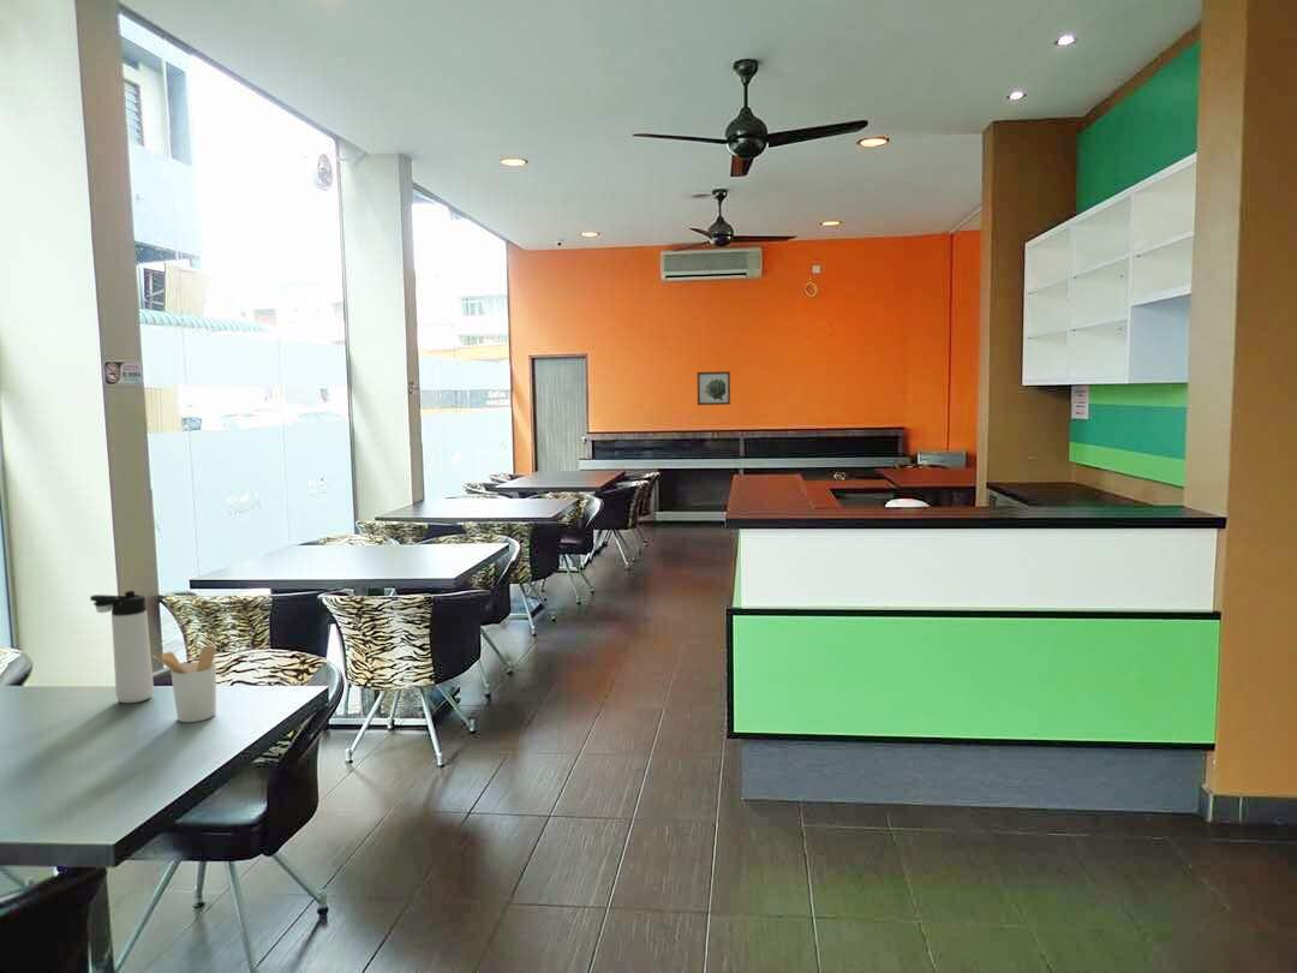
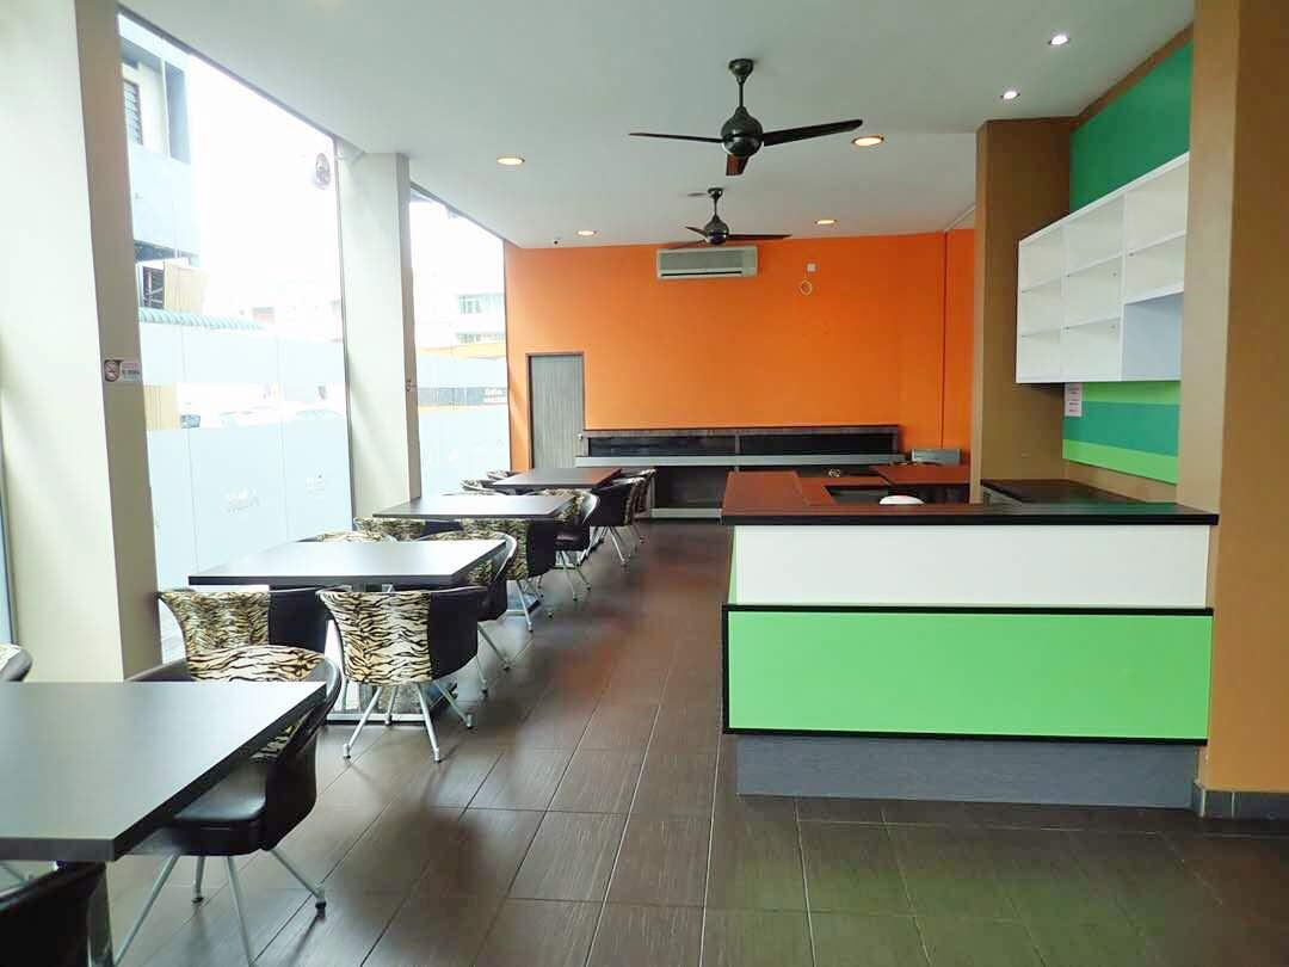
- utensil holder [153,645,217,723]
- thermos bottle [89,590,155,704]
- wall art [697,370,731,406]
